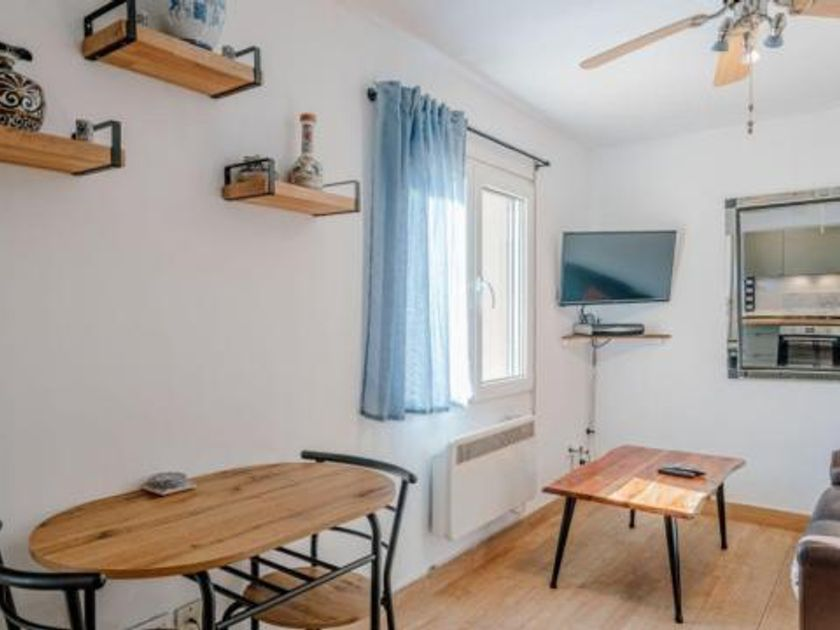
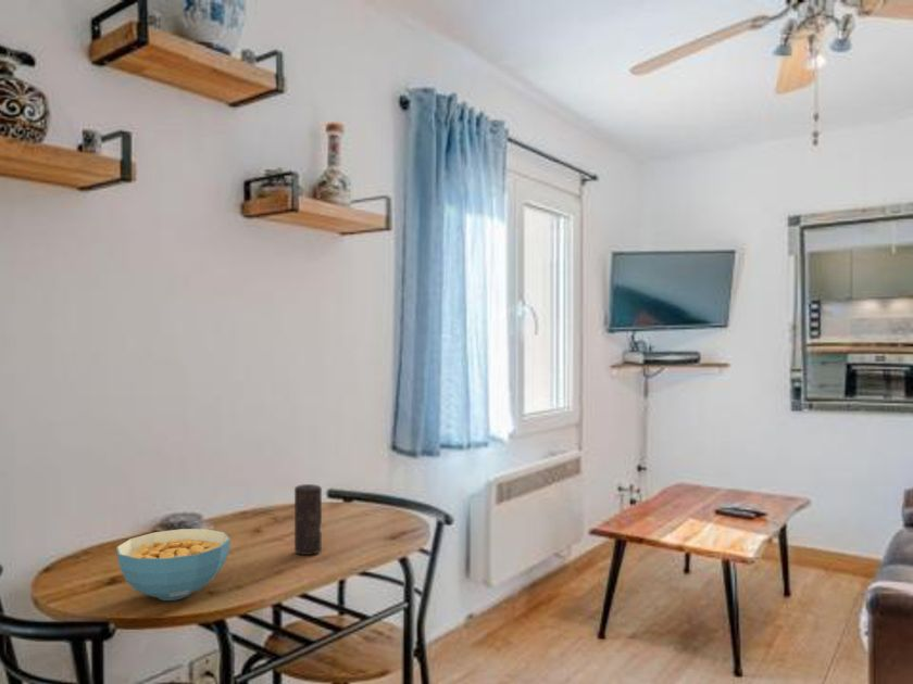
+ candle [293,483,323,556]
+ cereal bowl [115,528,232,601]
